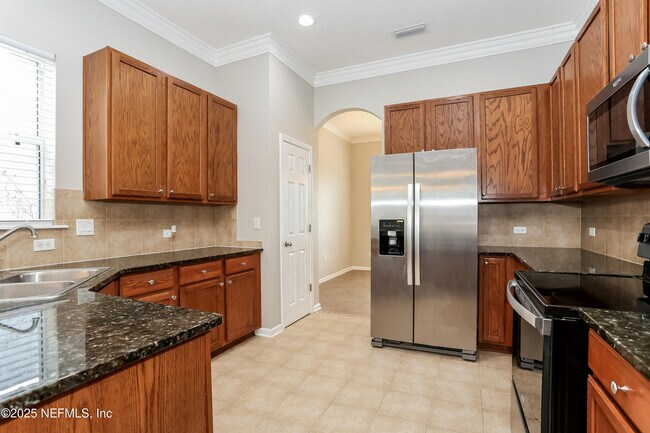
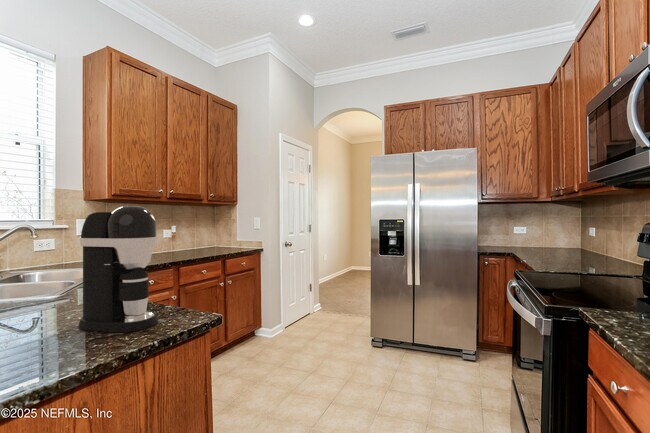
+ coffee maker [77,205,159,334]
